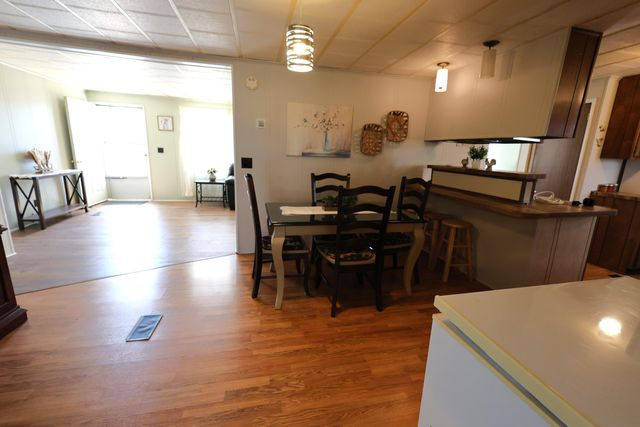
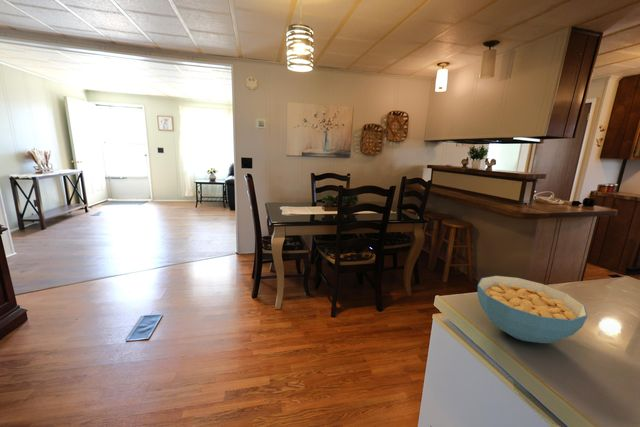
+ cereal bowl [477,275,589,344]
